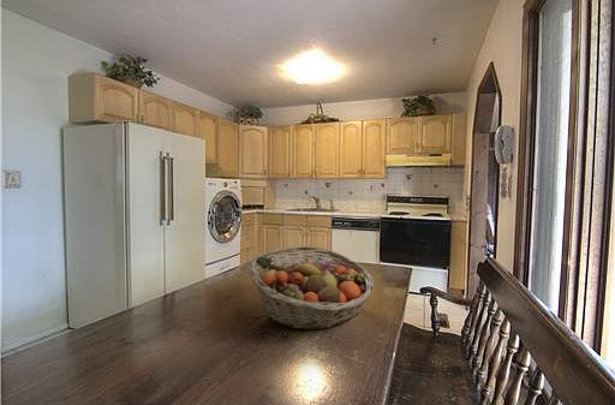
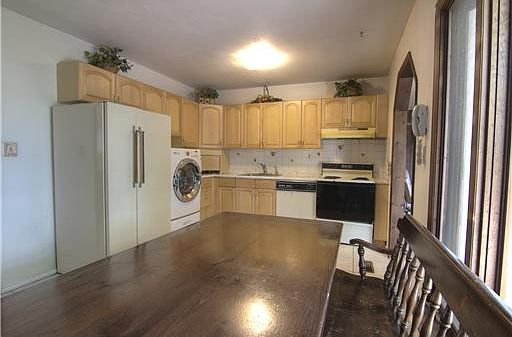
- fruit basket [246,245,375,330]
